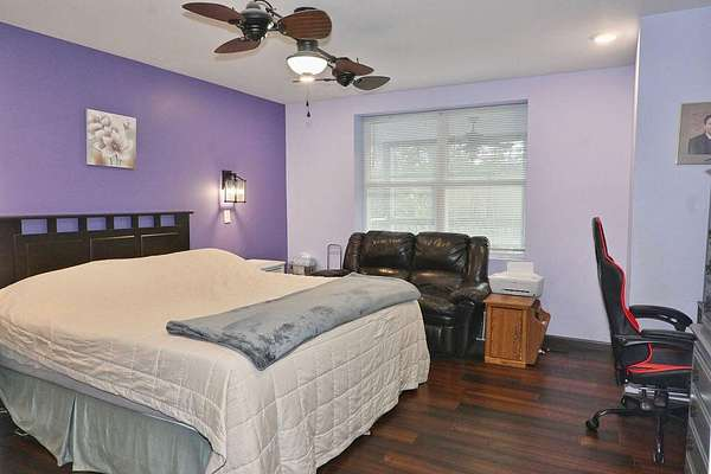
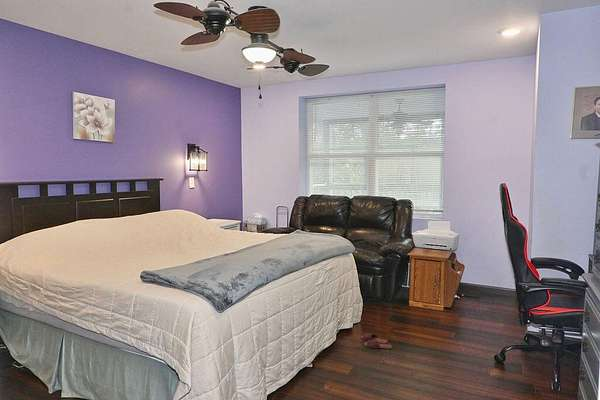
+ slippers [360,332,393,350]
